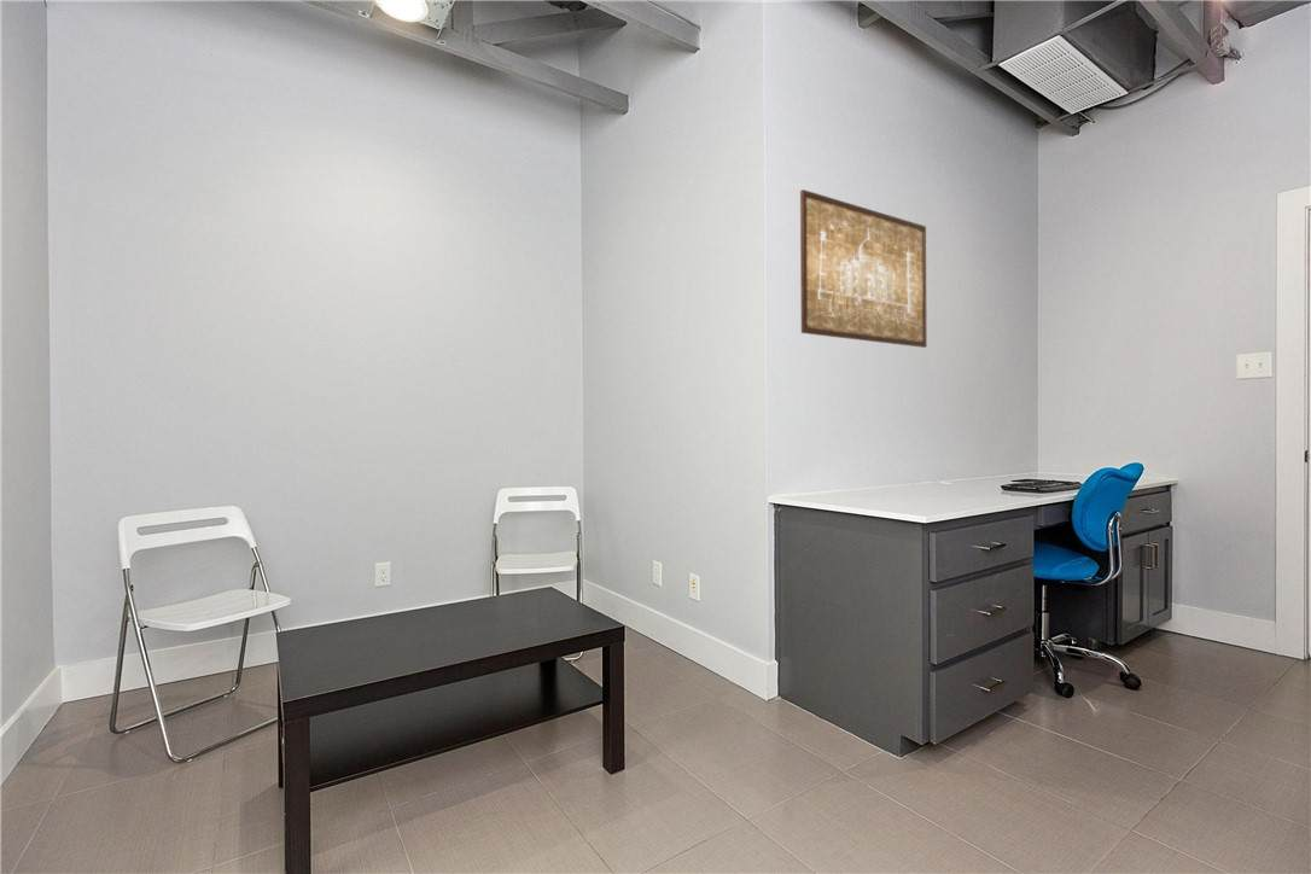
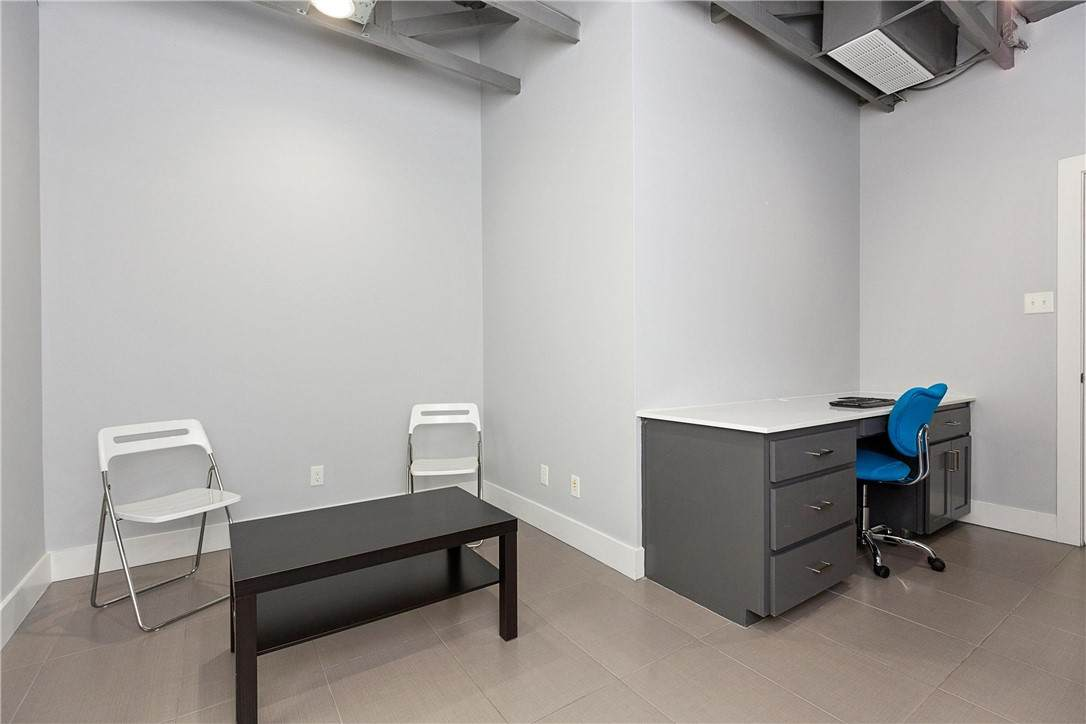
- wall art [799,188,928,349]
